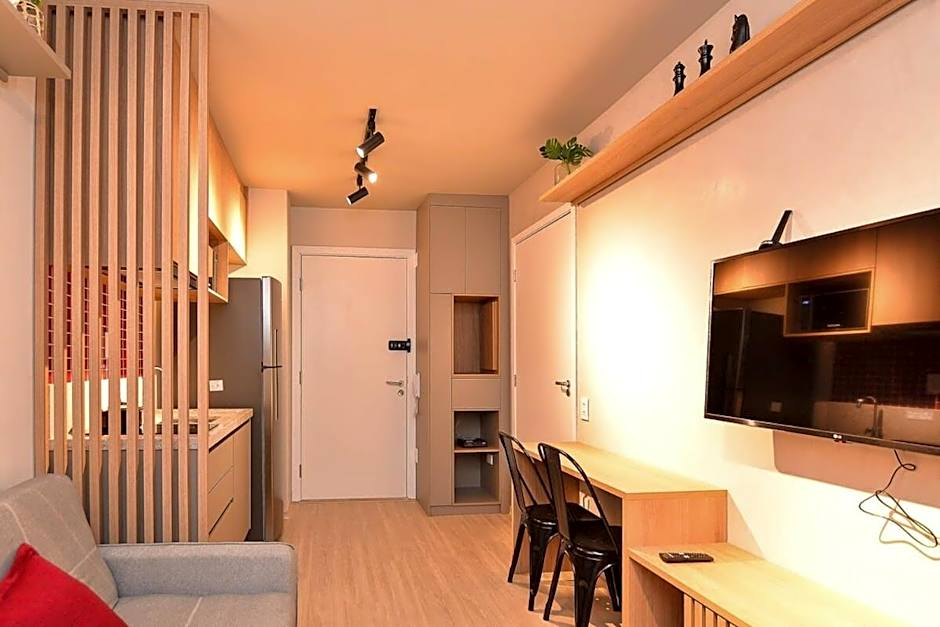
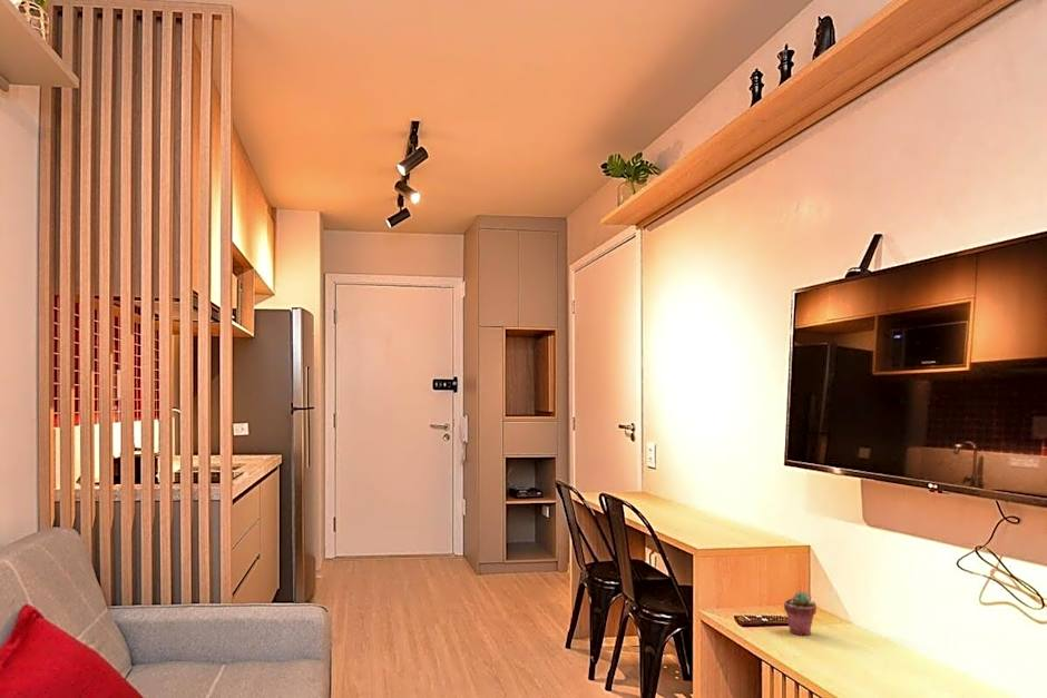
+ potted succulent [783,590,818,637]
